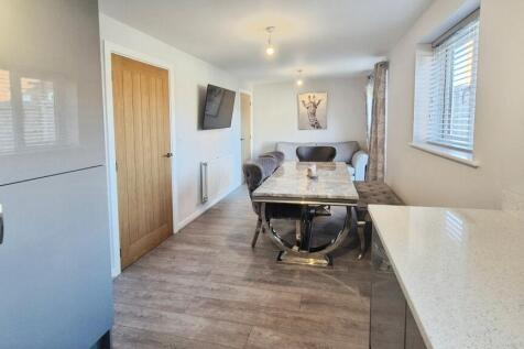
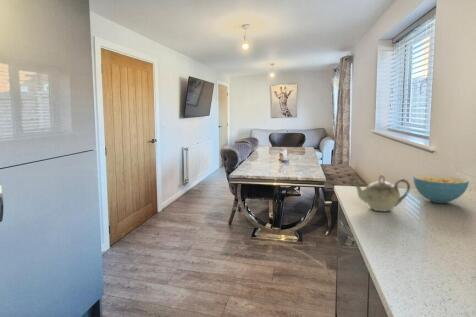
+ cereal bowl [412,174,470,204]
+ teapot [348,174,411,212]
